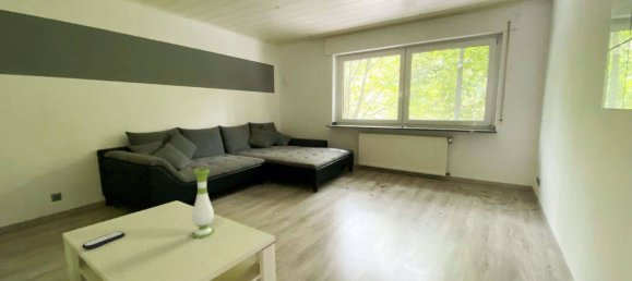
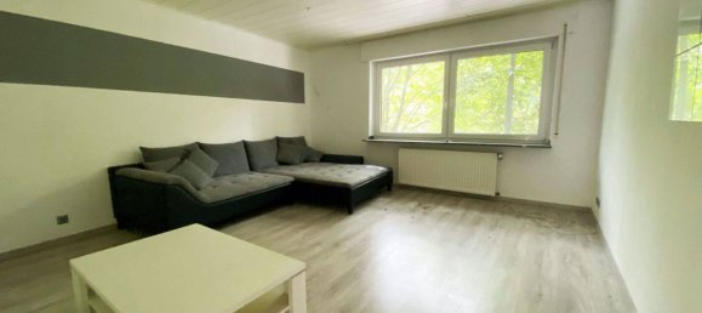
- vase [191,168,215,240]
- remote control [81,230,126,251]
